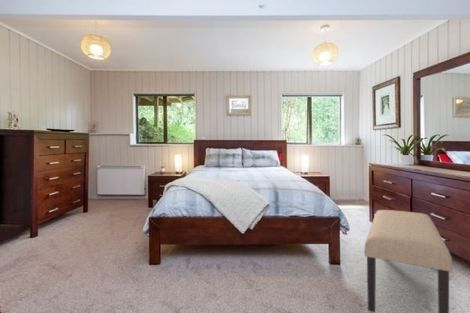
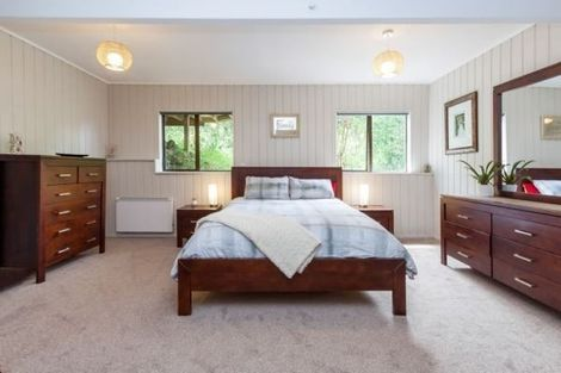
- bench [363,209,454,313]
